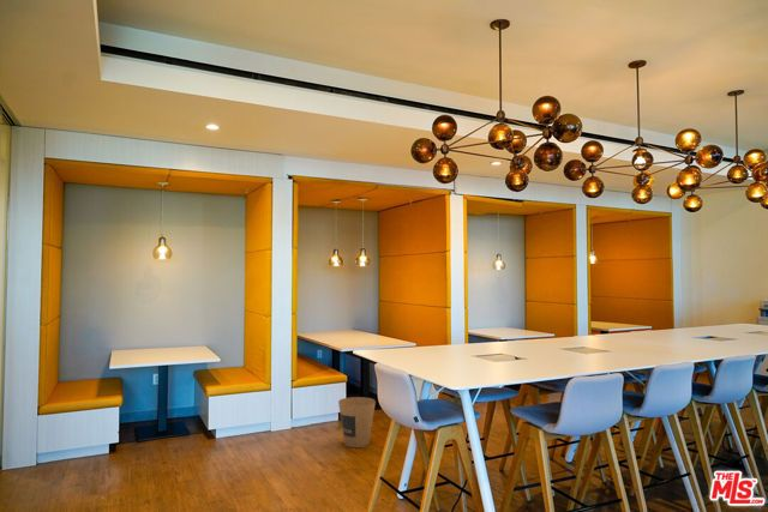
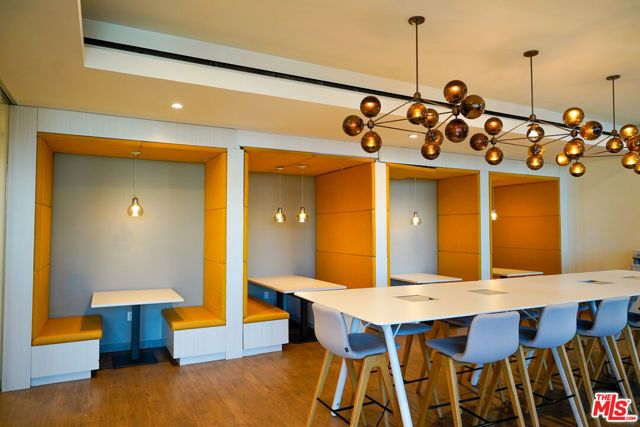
- trash can [337,396,377,448]
